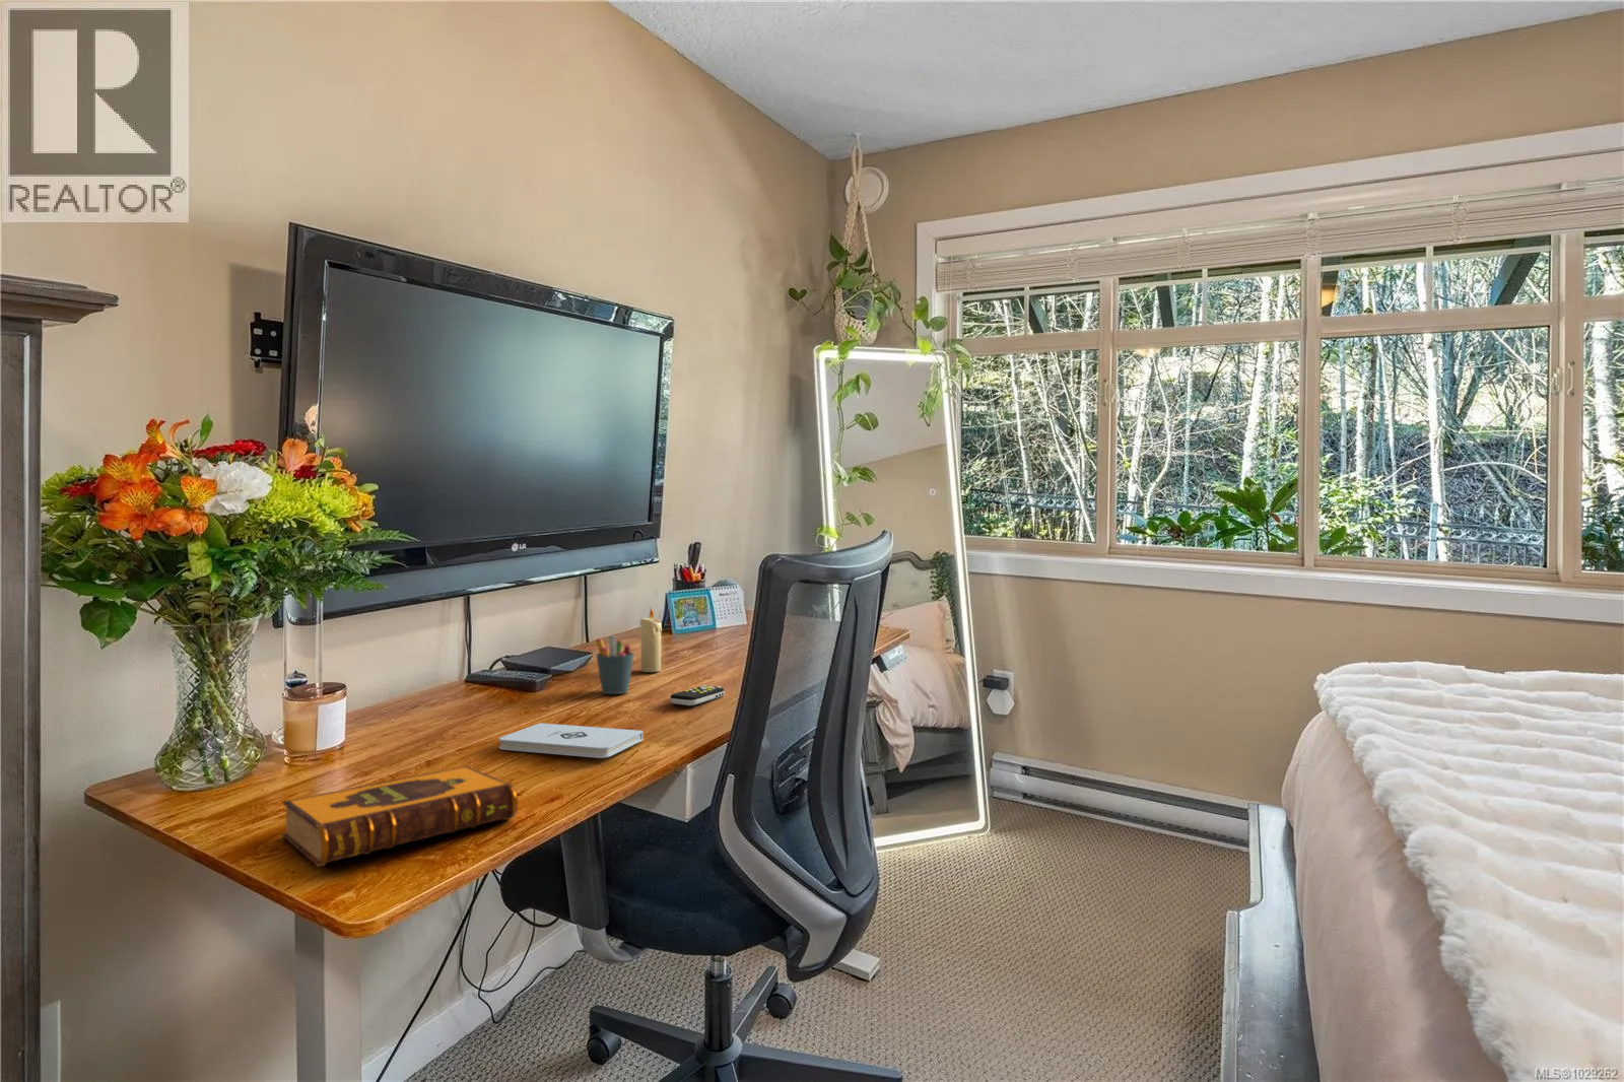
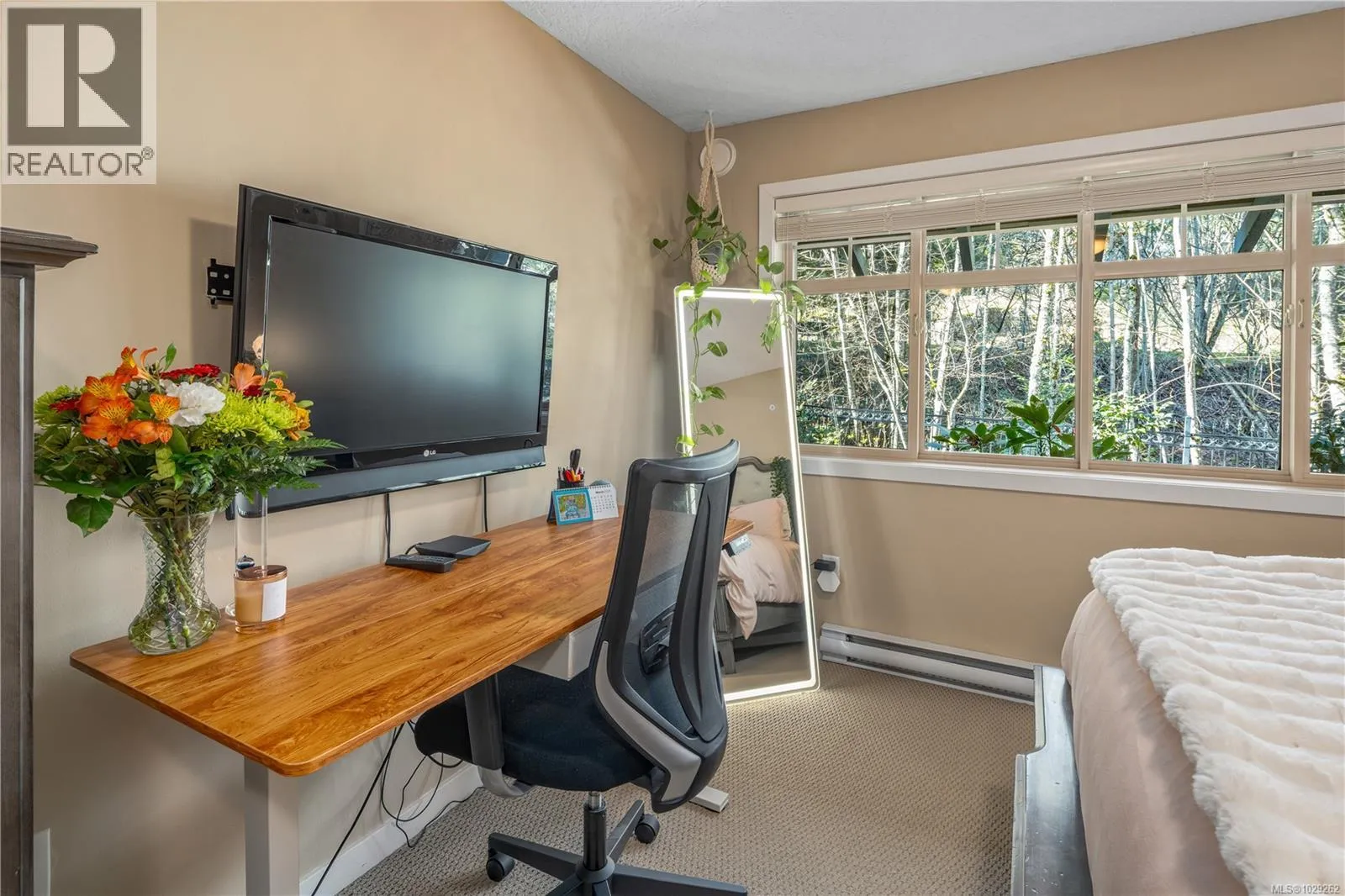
- notepad [499,722,644,760]
- hardback book [281,766,519,868]
- candle [640,607,663,673]
- pen holder [595,634,635,696]
- remote control [669,685,724,706]
